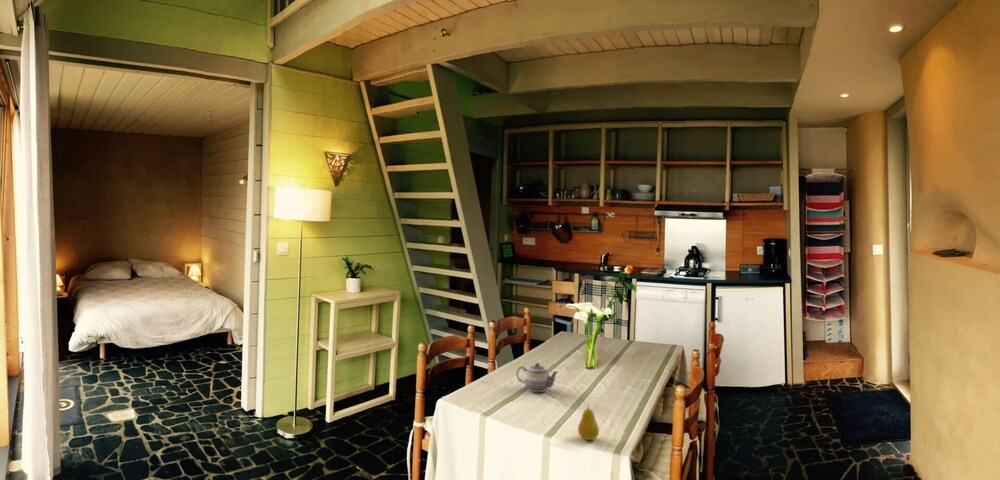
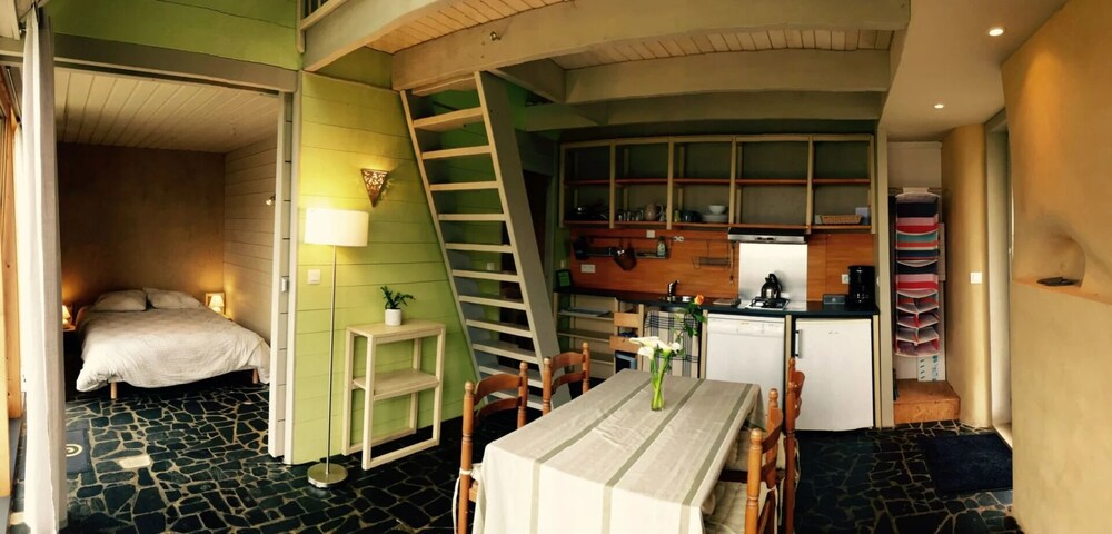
- teapot [516,362,560,393]
- fruit [577,403,600,441]
